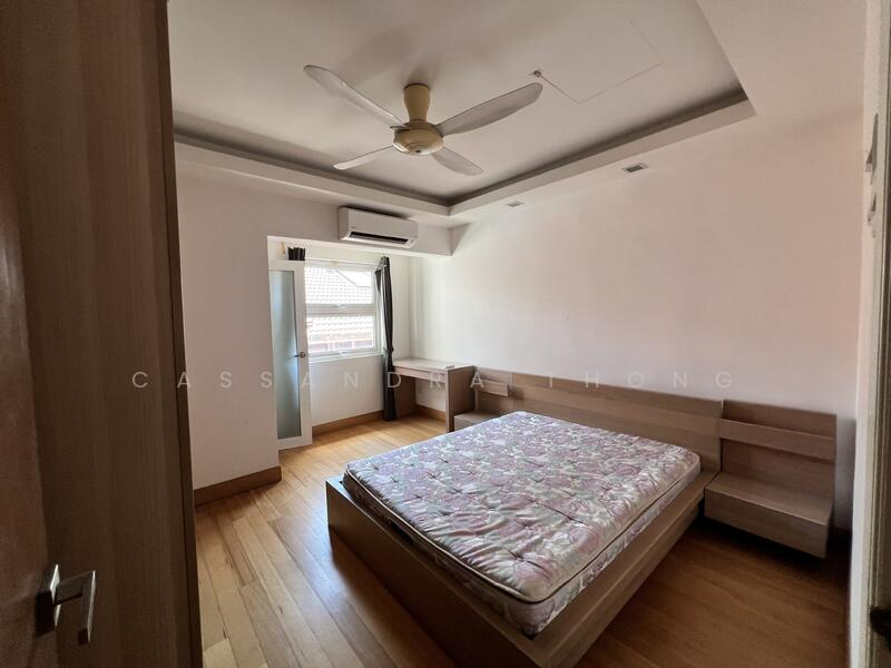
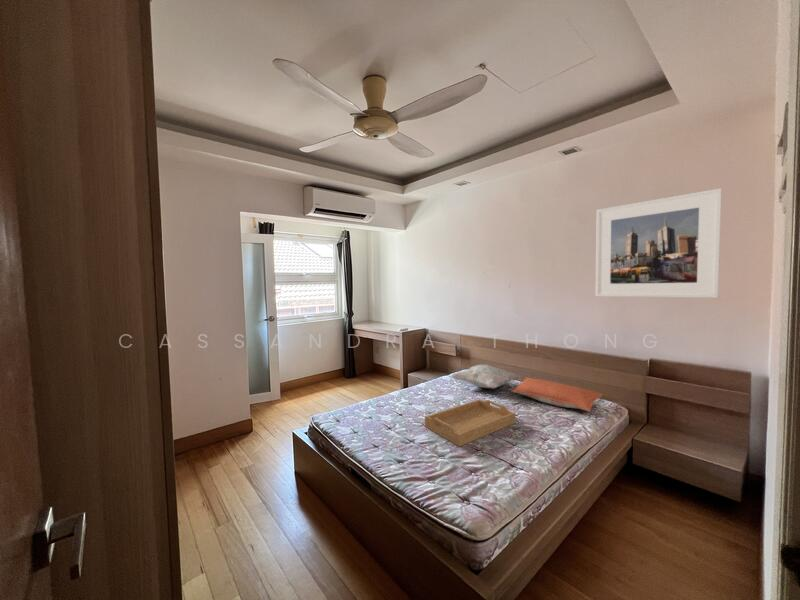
+ decorative pillow [451,364,521,390]
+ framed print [594,187,723,299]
+ pillow [510,377,604,413]
+ serving tray [424,398,516,447]
